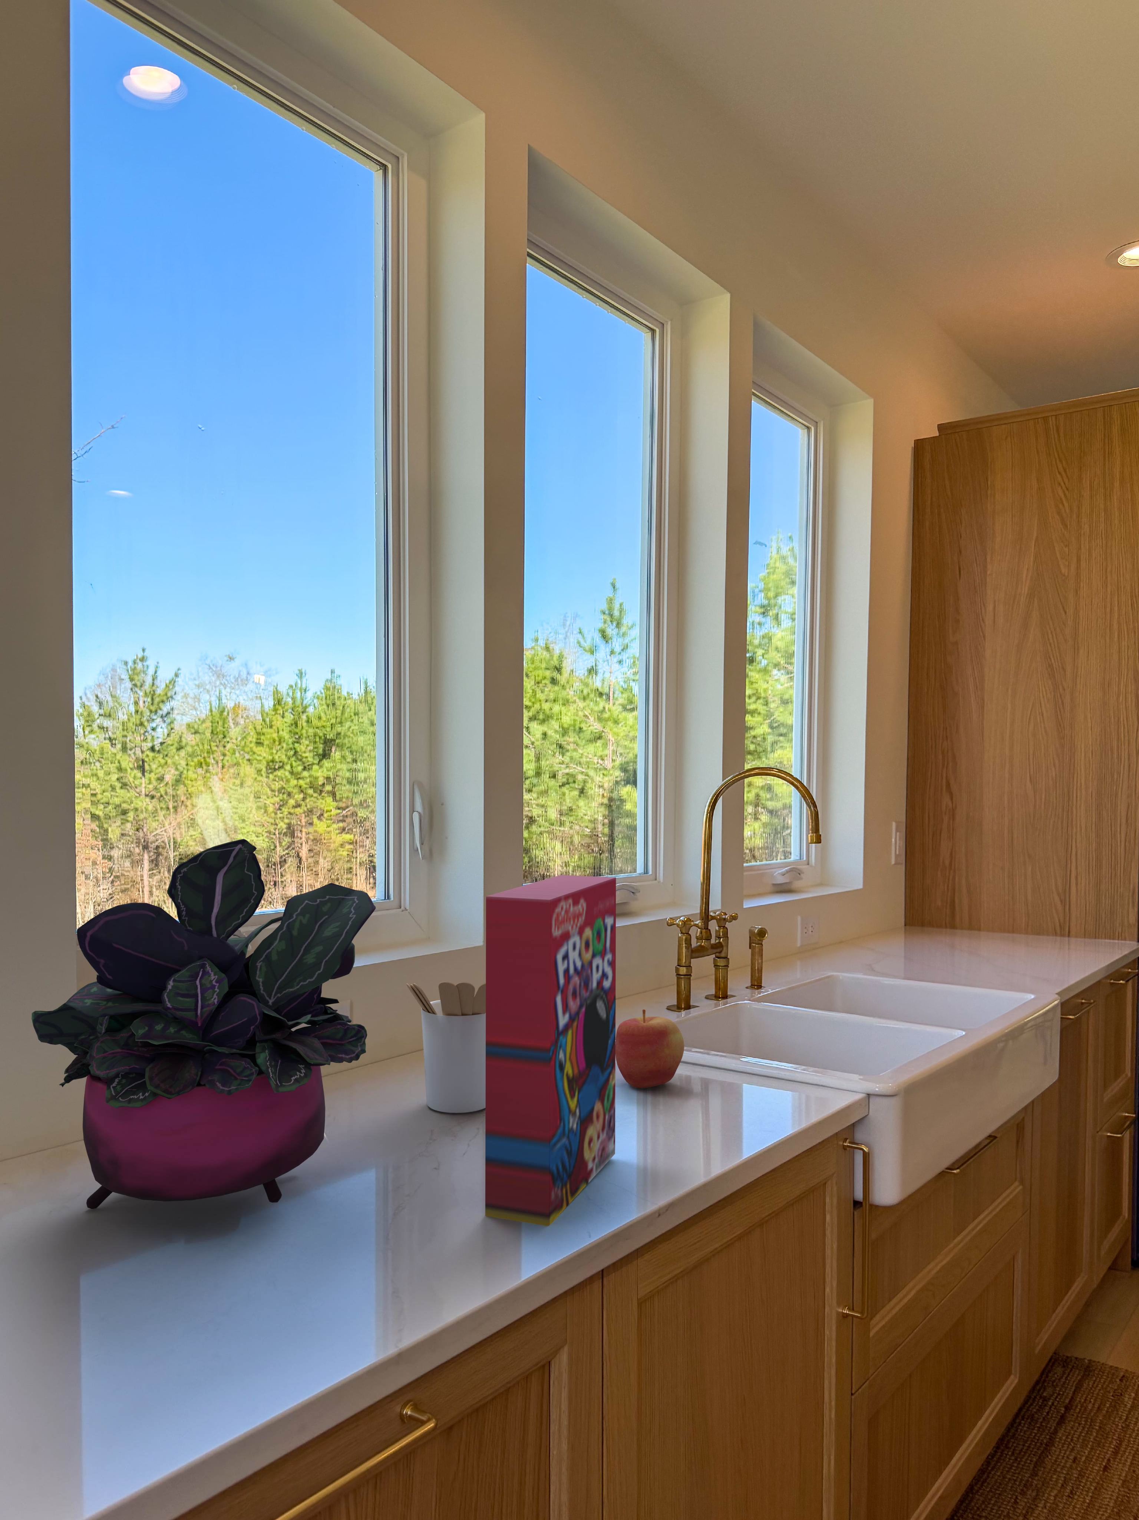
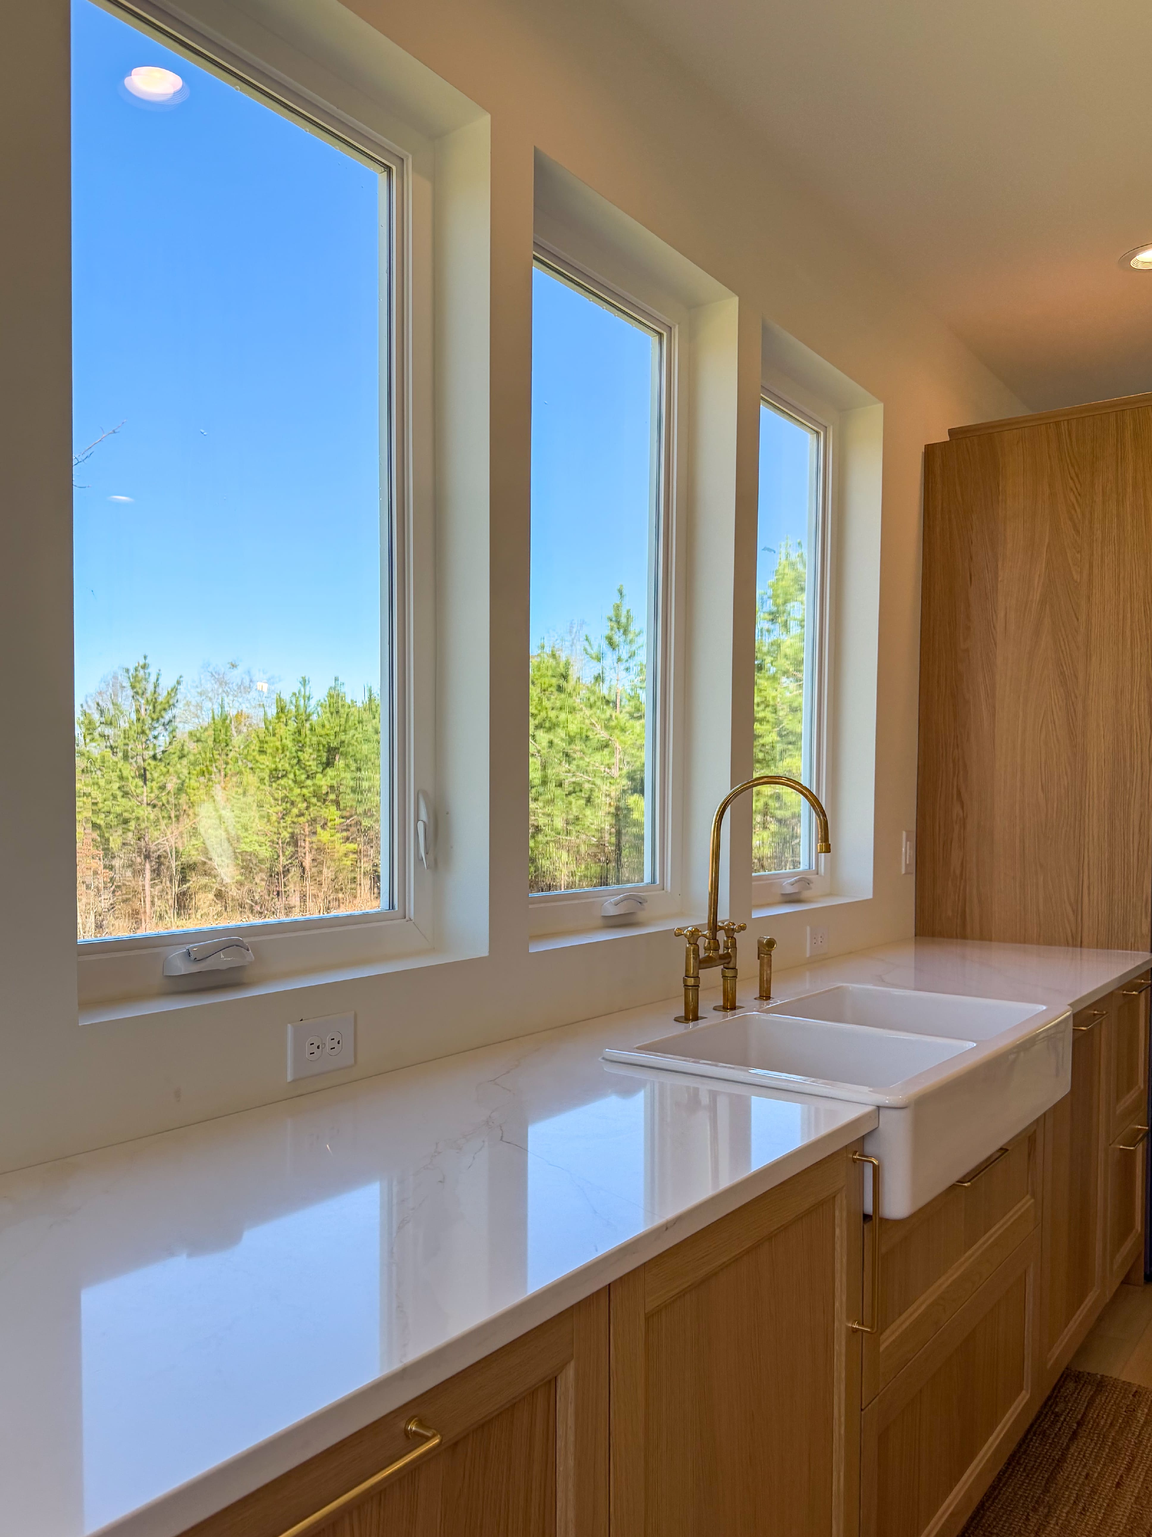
- potted plant [31,839,376,1209]
- utensil holder [406,981,486,1113]
- cereal box [485,875,616,1227]
- apple [615,1009,684,1088]
